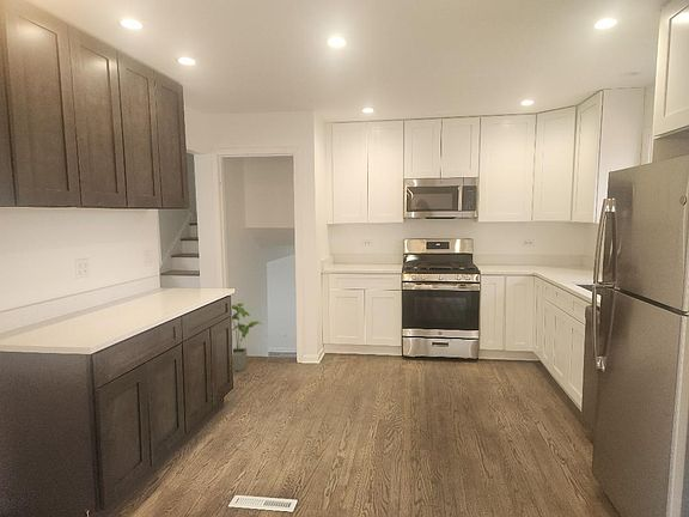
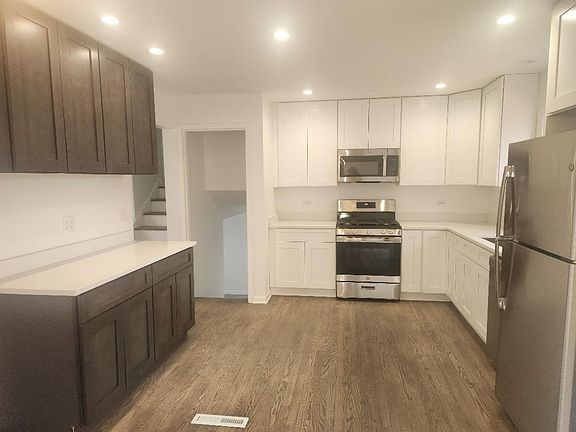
- house plant [231,302,263,372]
